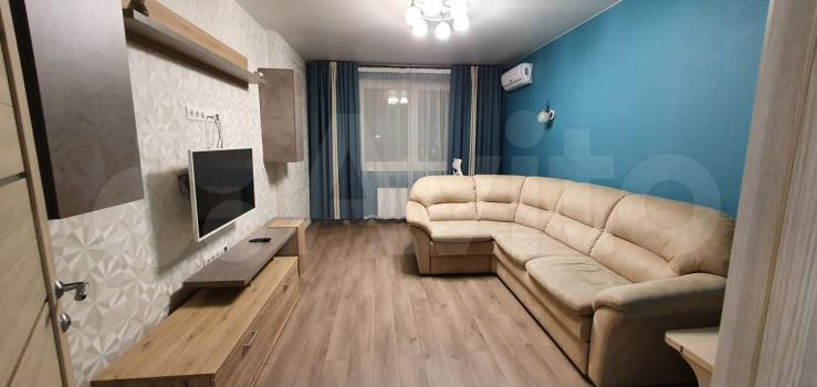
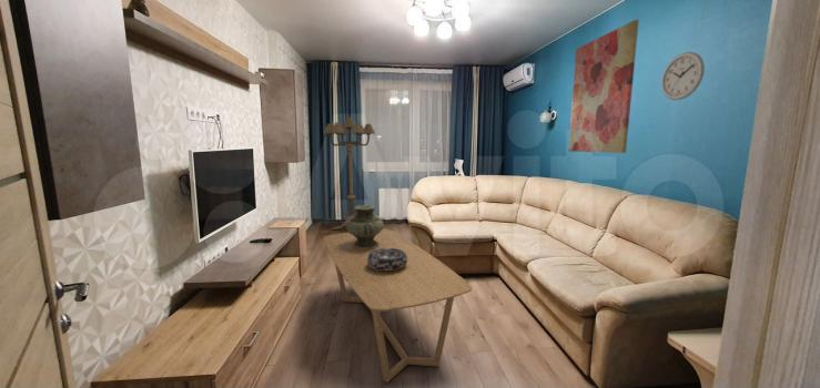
+ wall clock [660,51,706,101]
+ decorative bowl [367,248,407,270]
+ coffee table [323,228,473,384]
+ wall art [568,19,640,154]
+ floor lamp [323,116,376,232]
+ vase [345,204,385,248]
